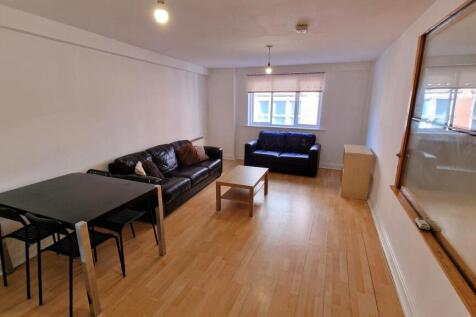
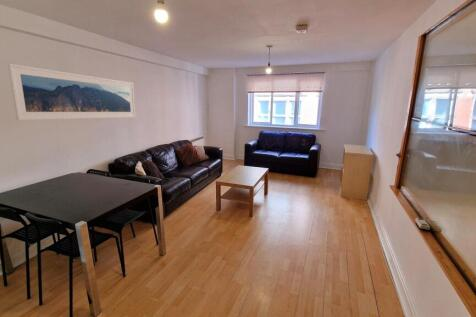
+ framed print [7,63,136,122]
